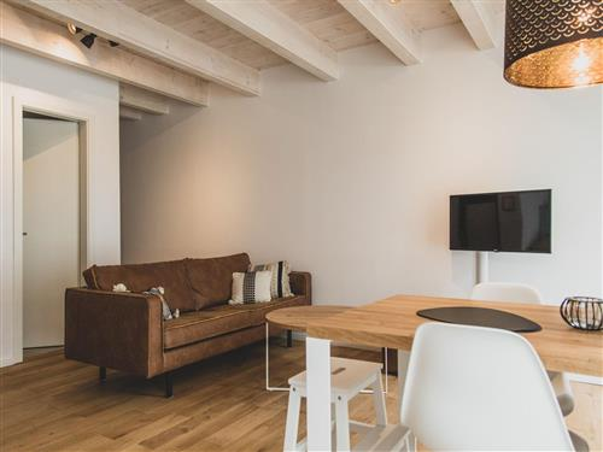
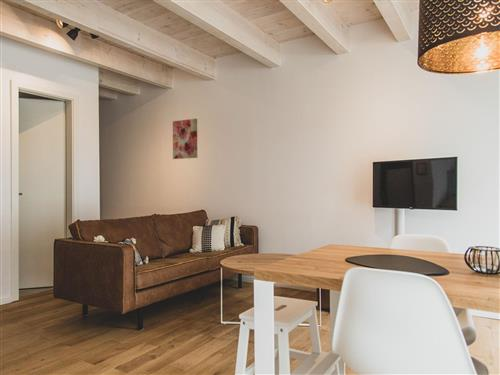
+ wall art [172,118,198,160]
